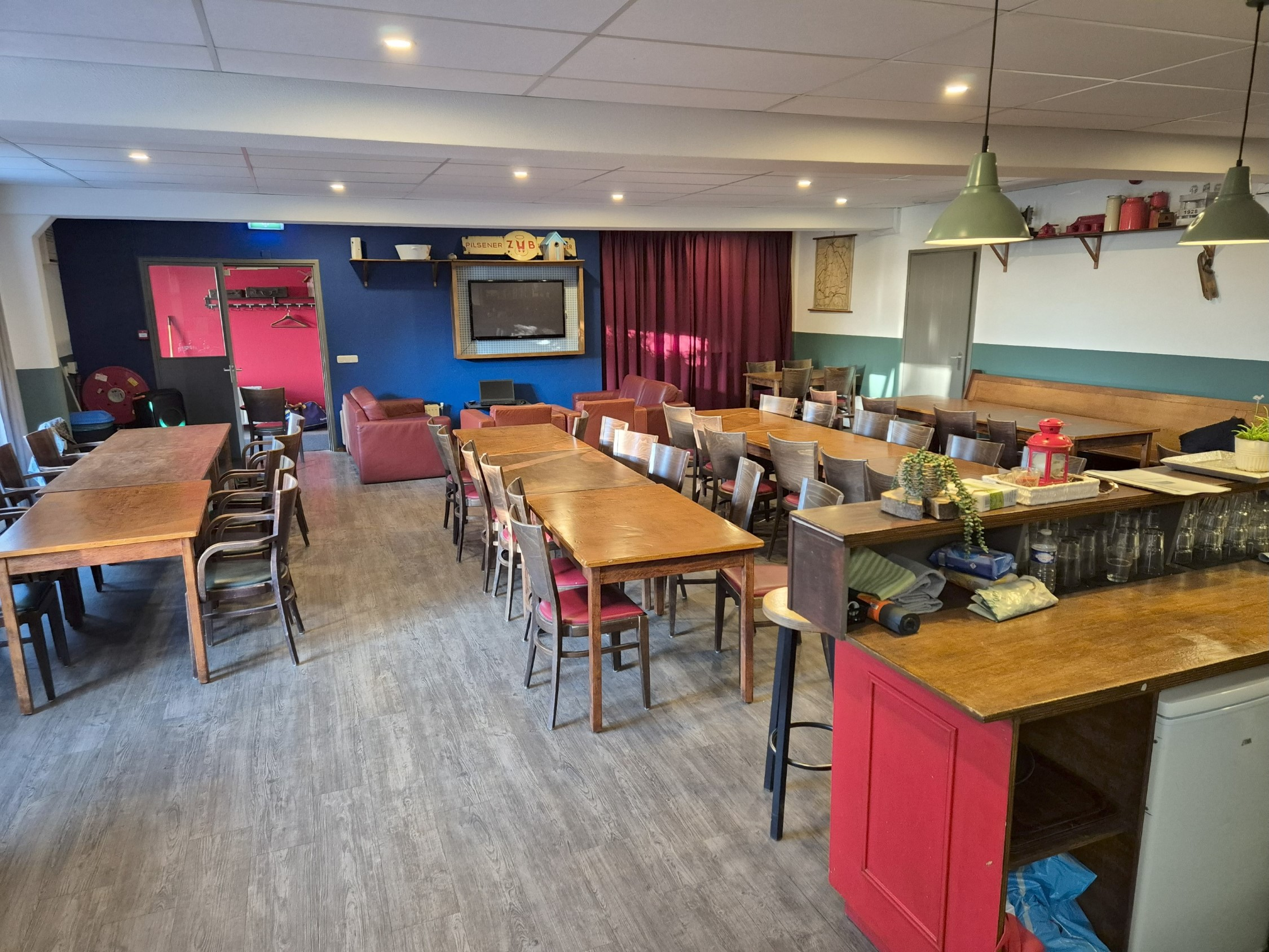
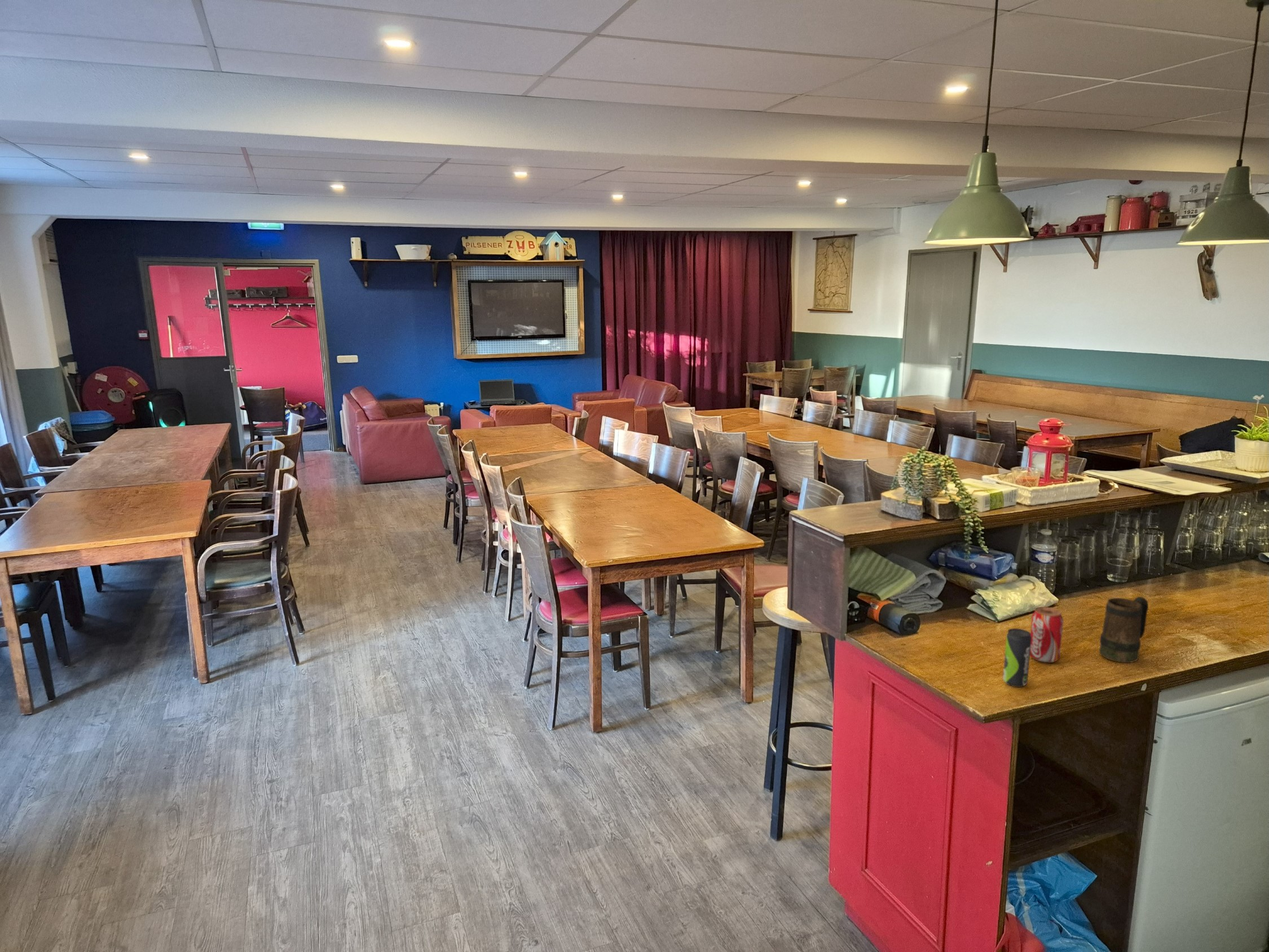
+ beverage can [1030,606,1064,663]
+ beer mug [1099,596,1149,663]
+ beverage can [1002,628,1032,687]
